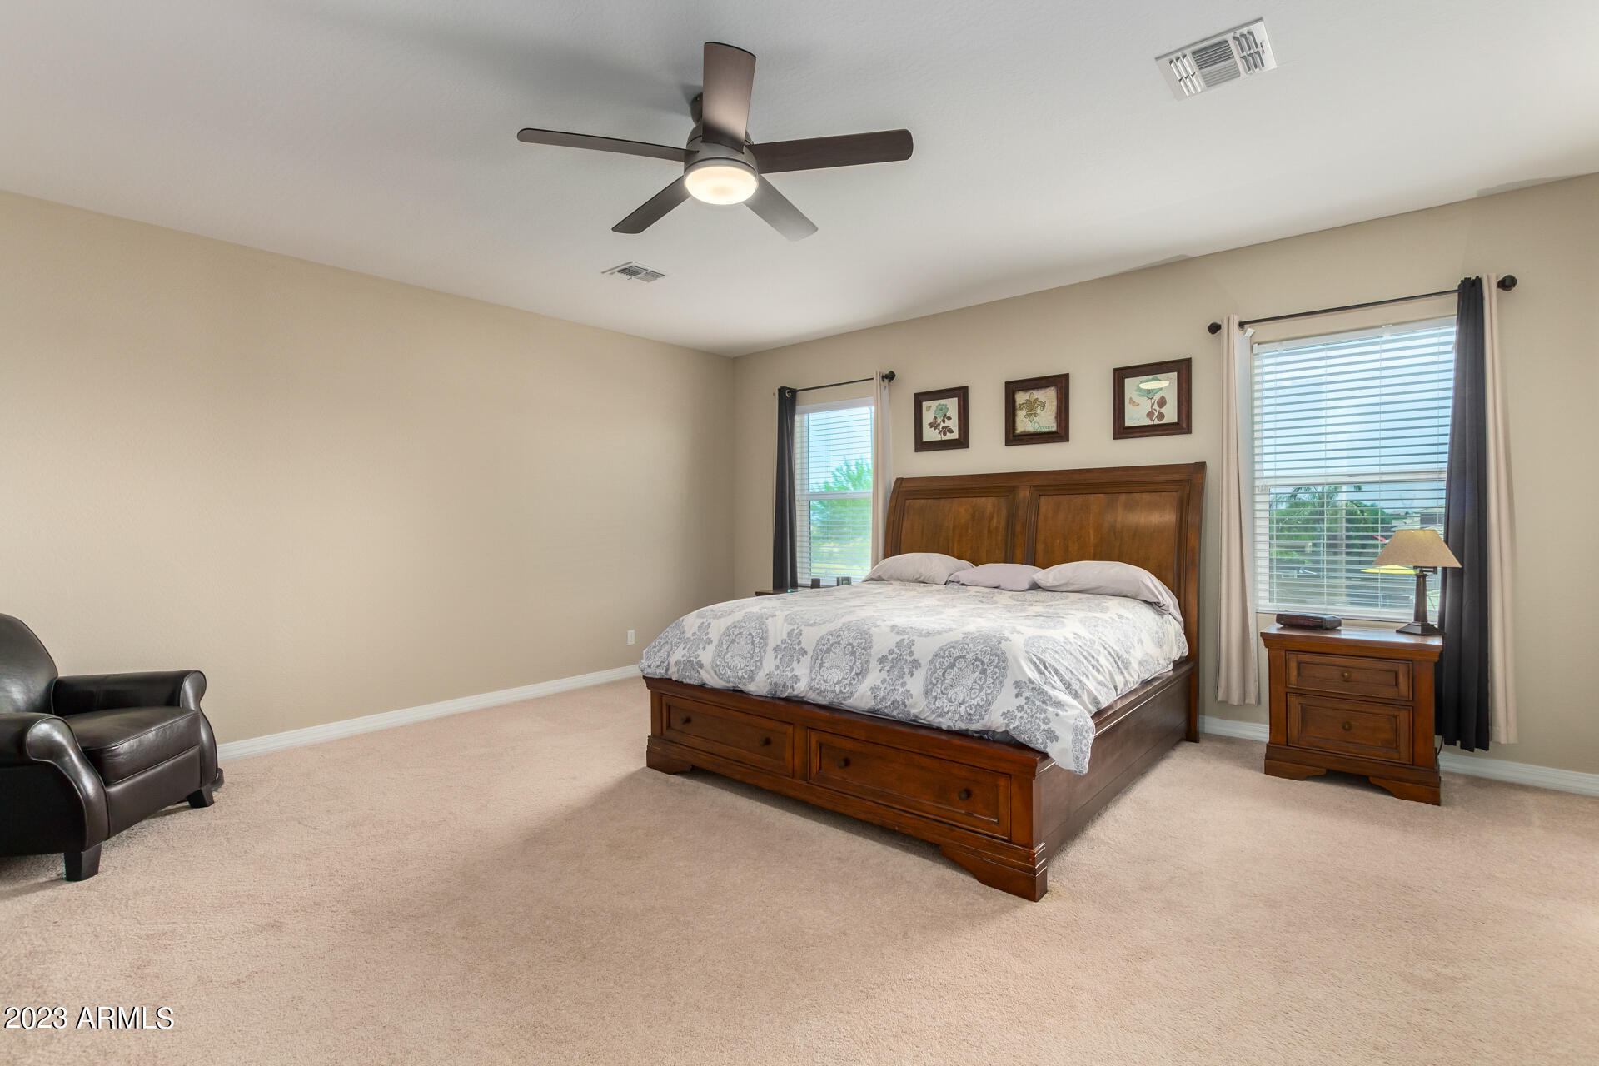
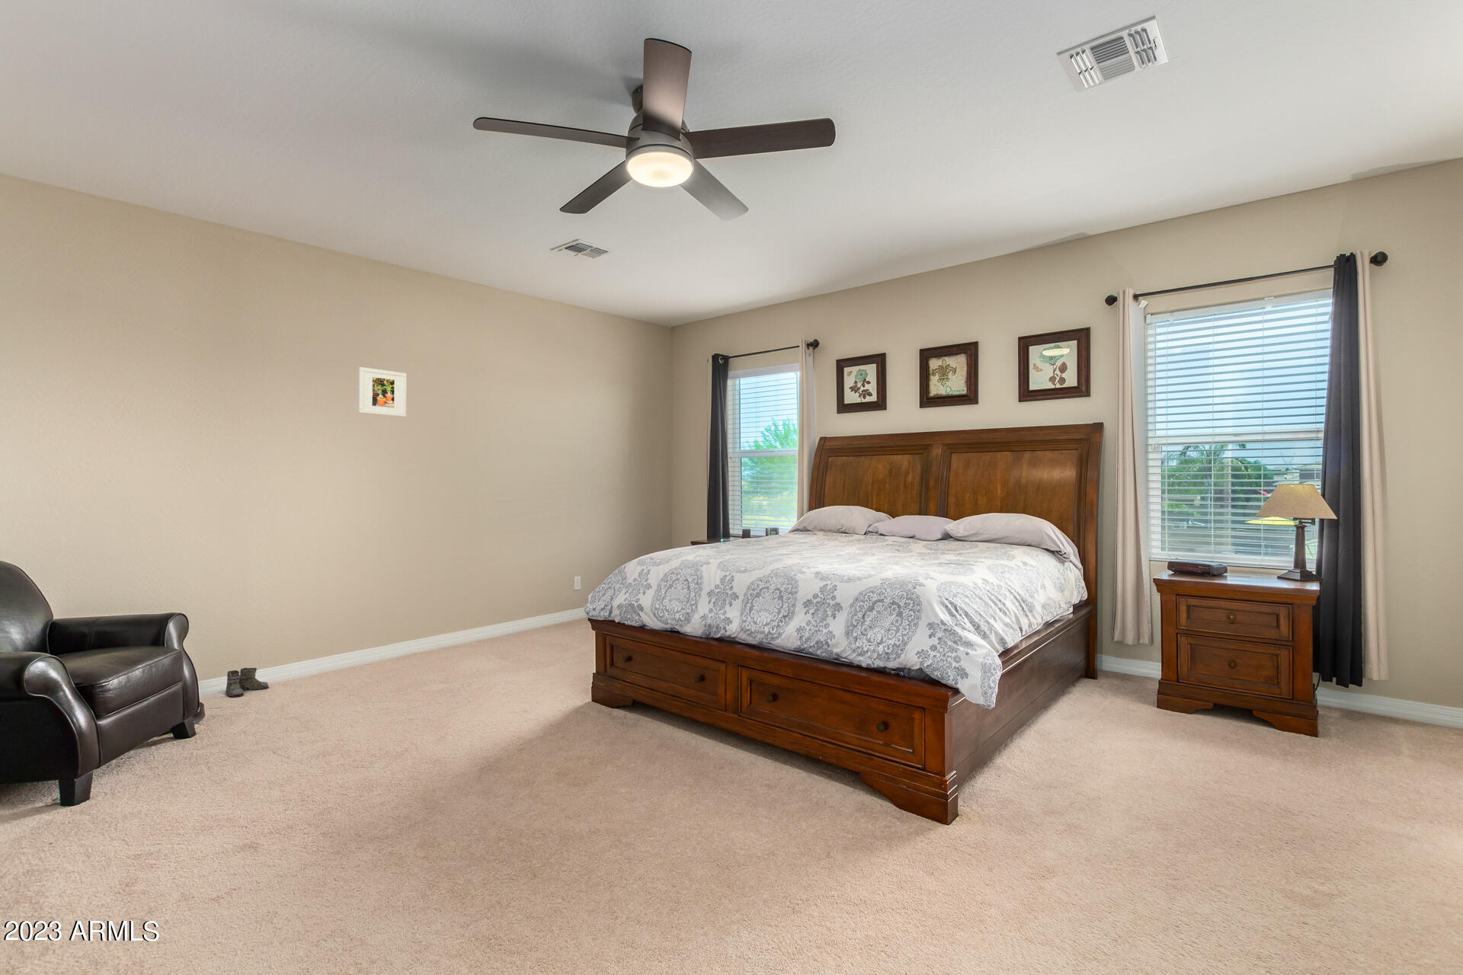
+ boots [225,667,269,698]
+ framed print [357,367,407,418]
